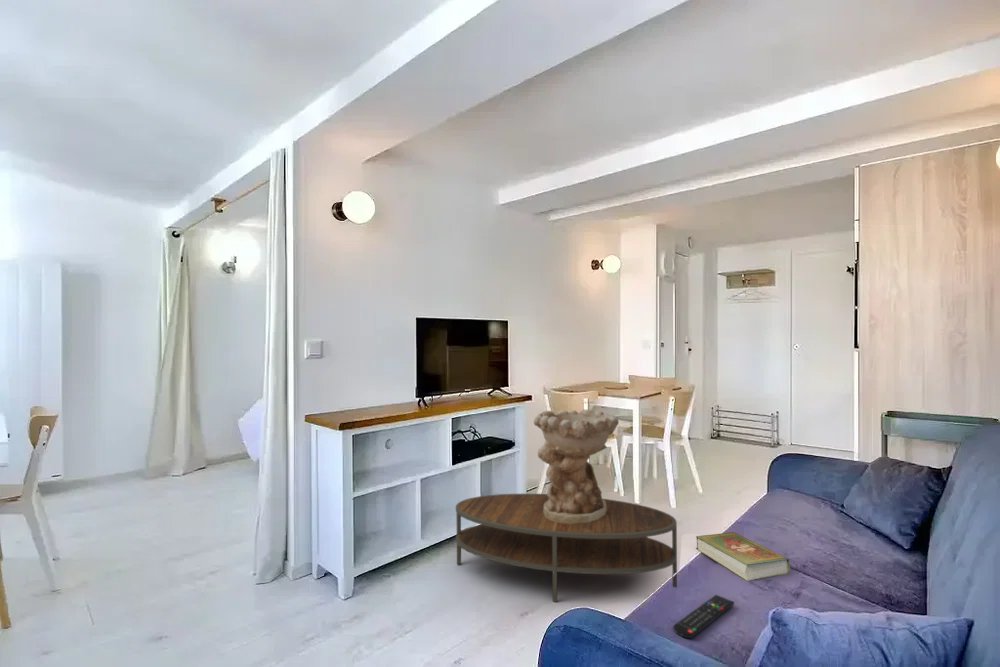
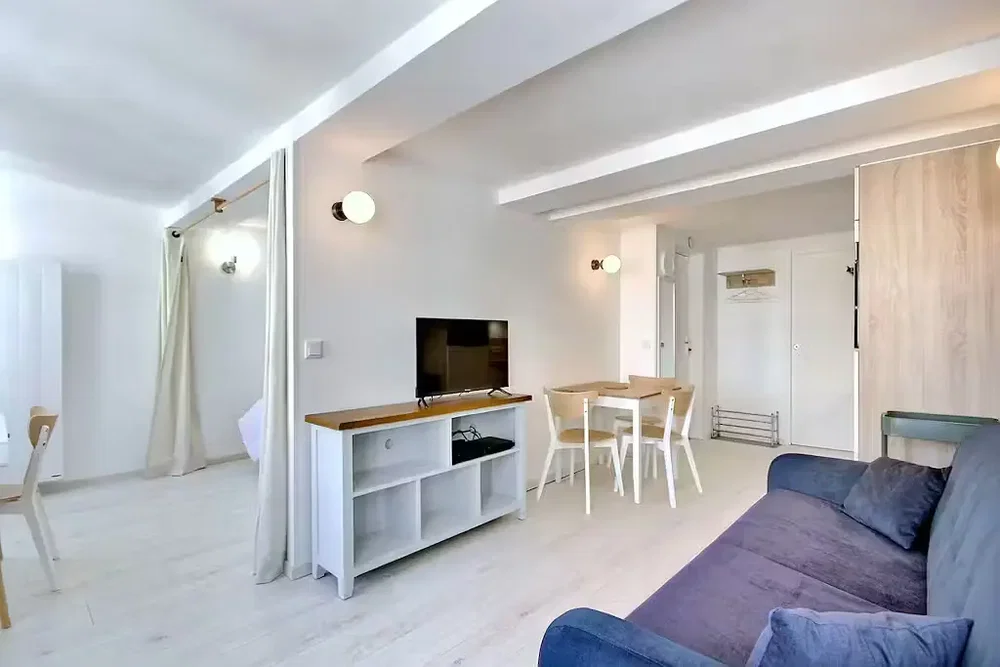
- remote control [672,594,735,639]
- decorative bowl [533,408,620,524]
- coffee table [455,493,678,604]
- book [695,531,791,582]
